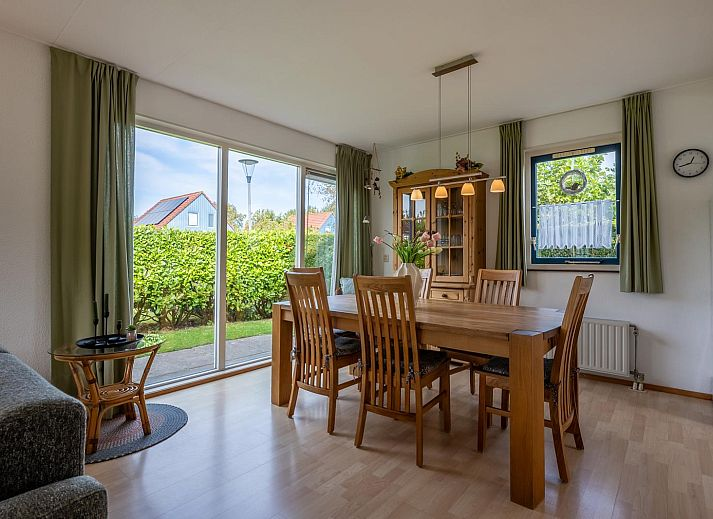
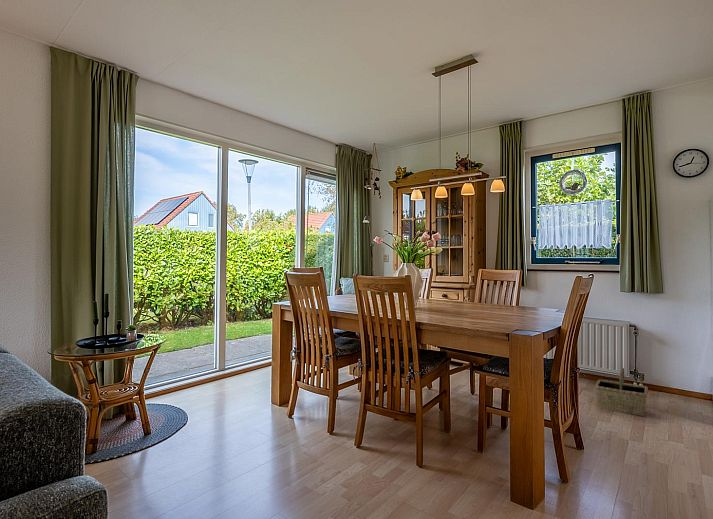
+ basket [594,367,649,417]
